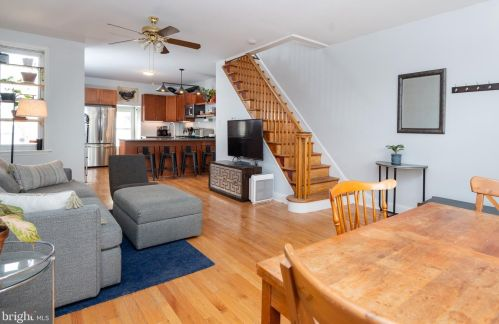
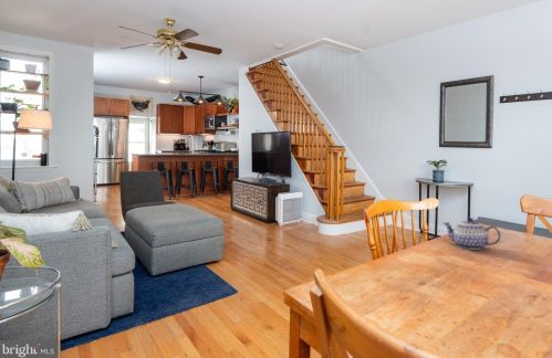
+ teapot [442,217,502,251]
